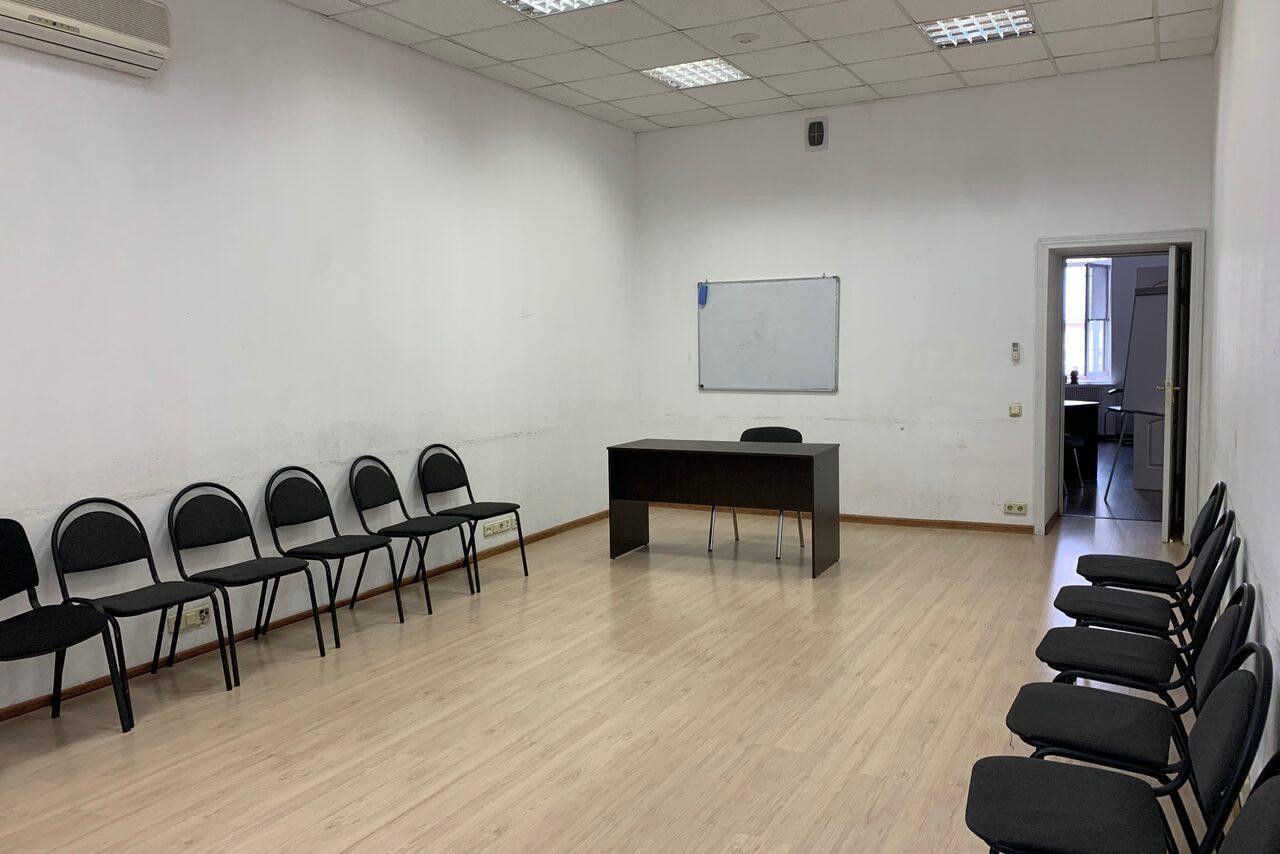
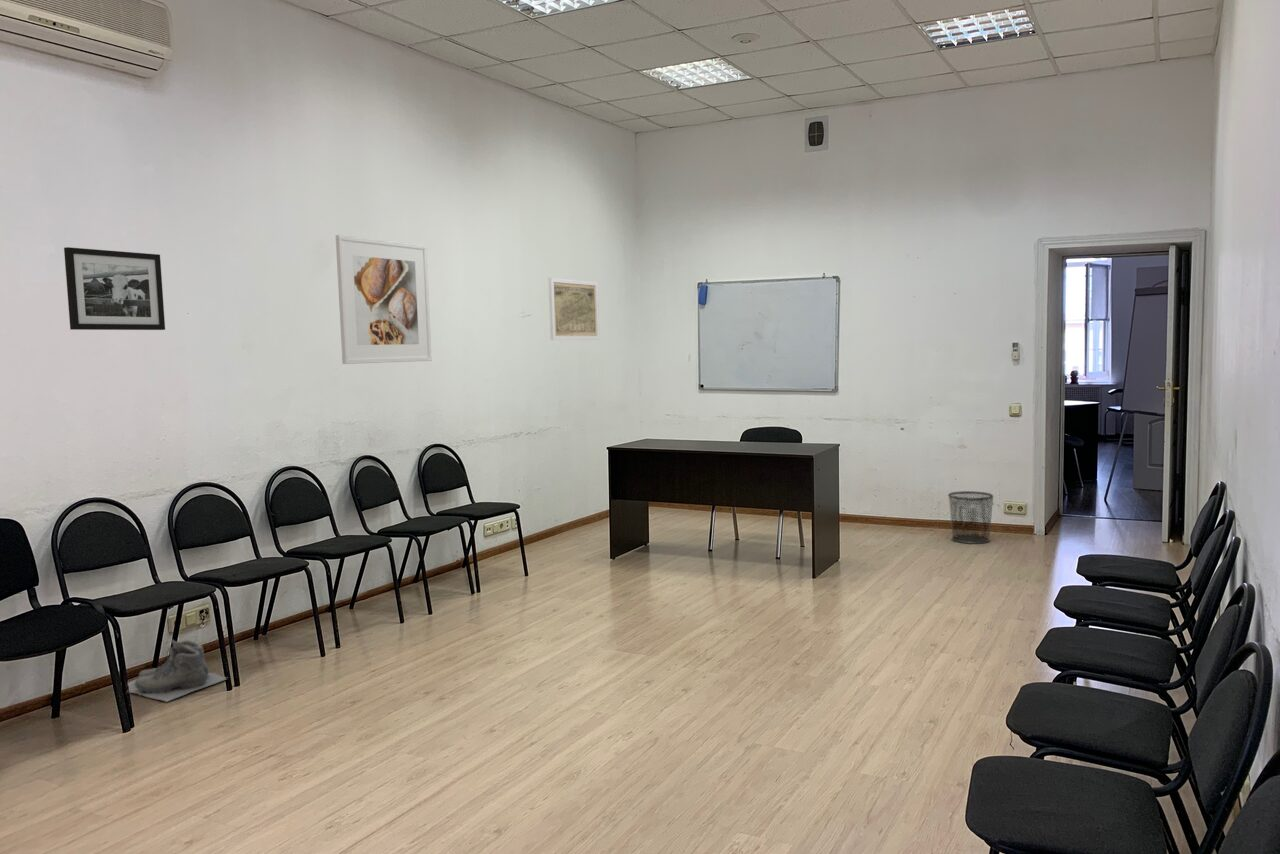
+ waste bin [947,490,994,545]
+ picture frame [63,246,166,331]
+ map [547,277,601,341]
+ boots [127,639,227,703]
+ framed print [335,234,433,365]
